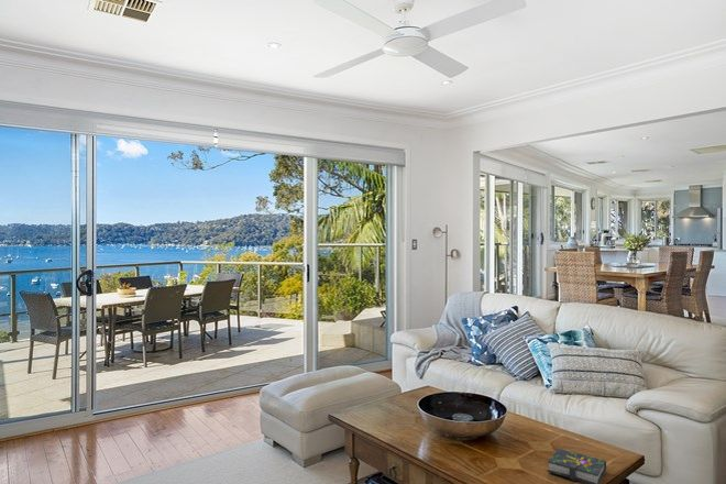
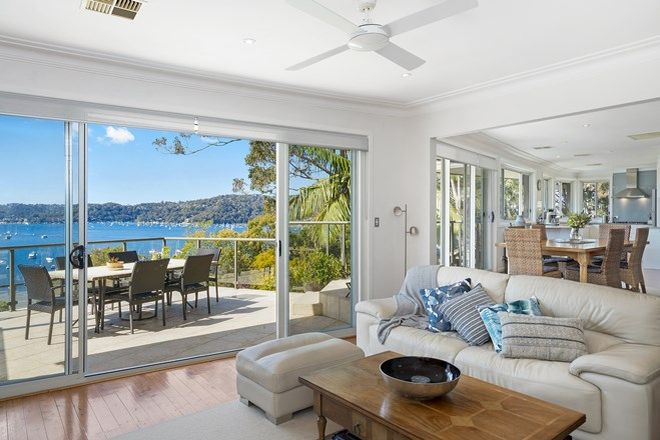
- book [547,448,607,484]
